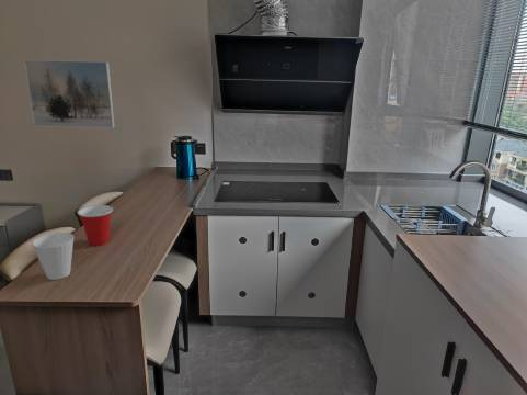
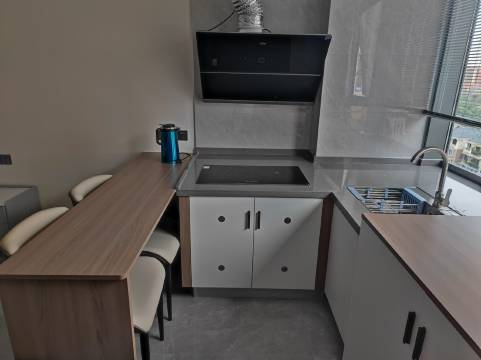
- cup [76,204,114,247]
- cup [31,232,75,281]
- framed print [23,58,116,129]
